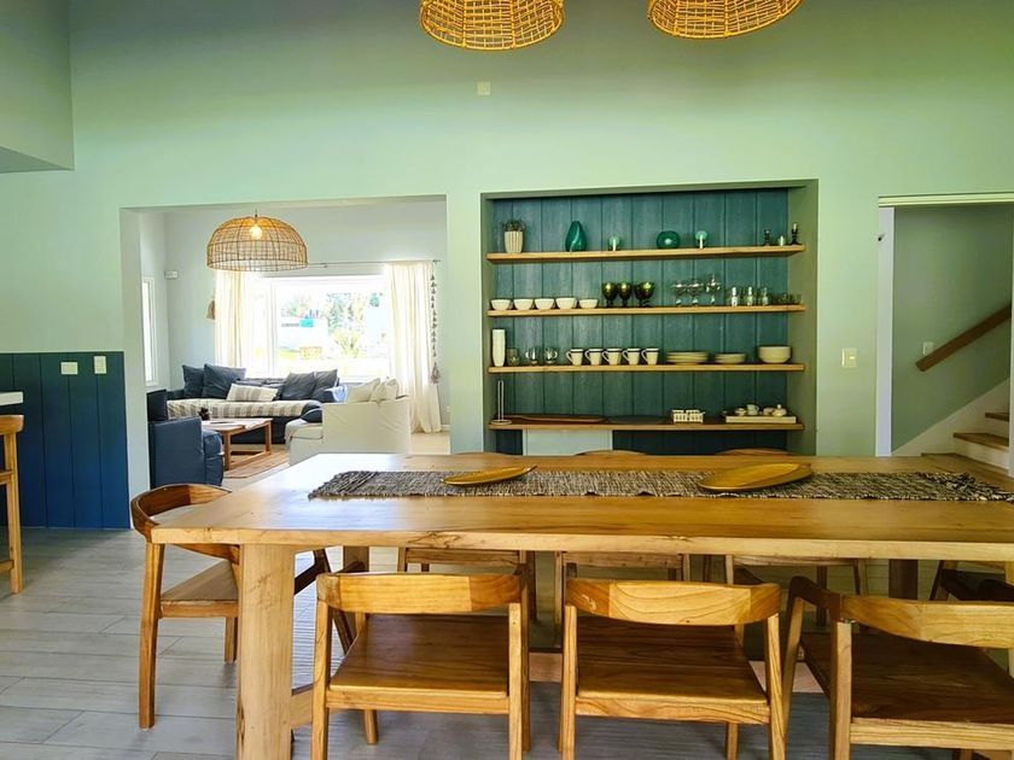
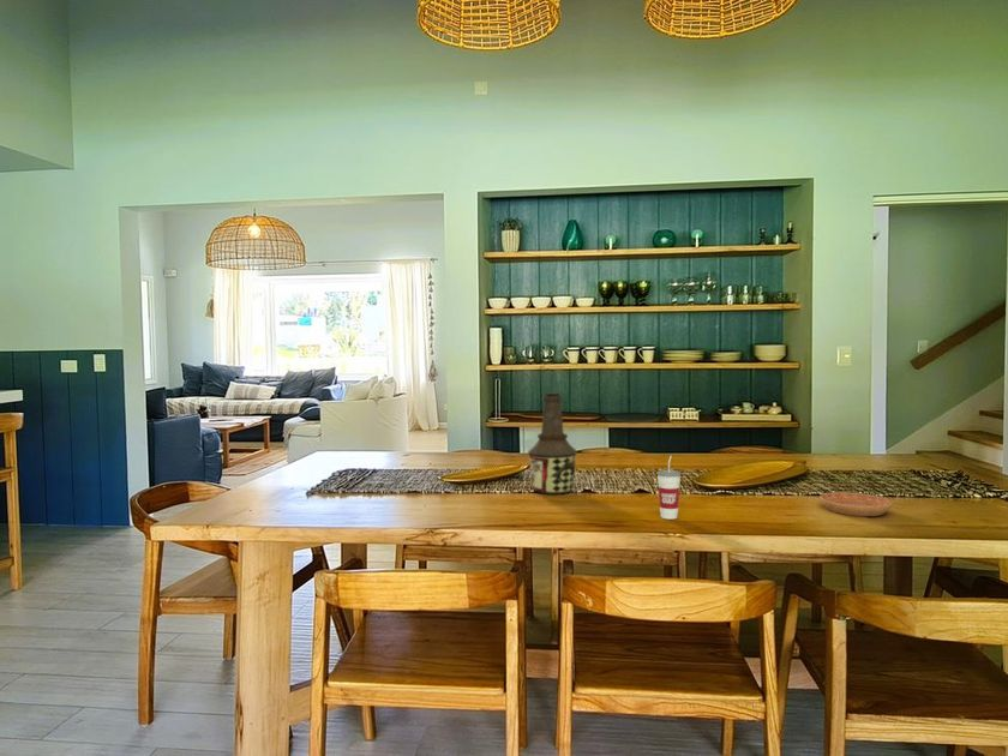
+ saucer [818,491,893,517]
+ bottle [527,392,578,496]
+ cup [656,455,682,521]
